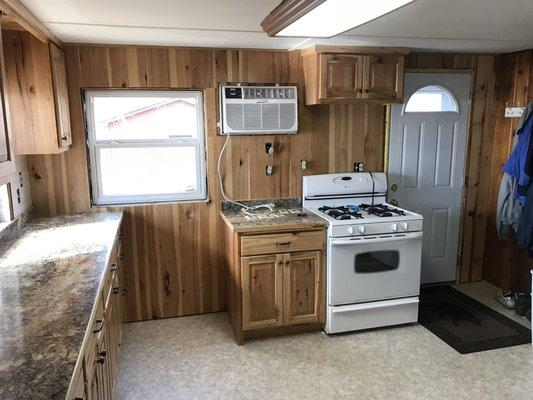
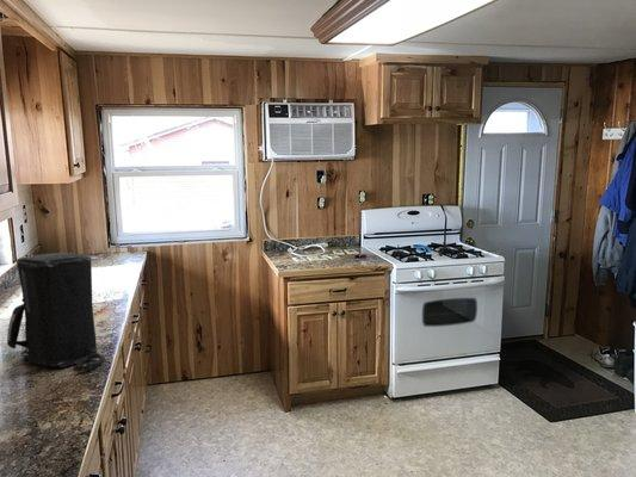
+ coffee maker [6,252,106,372]
